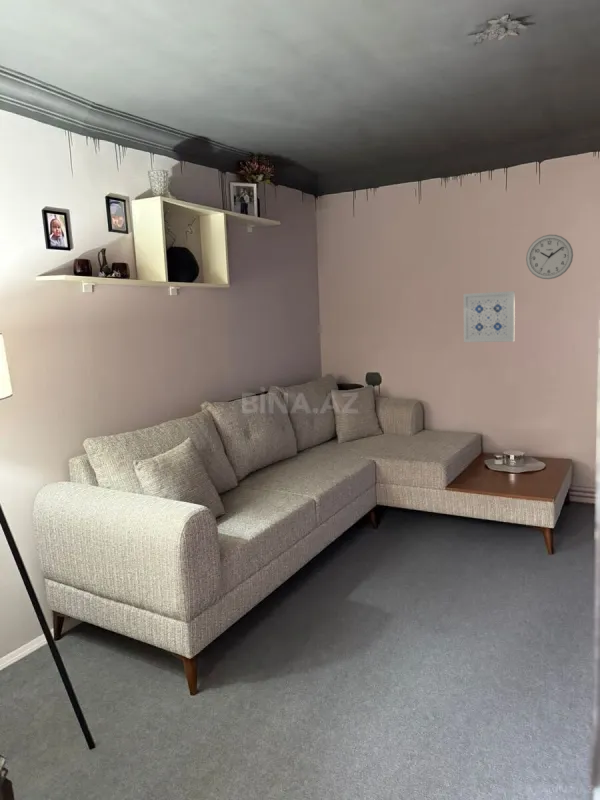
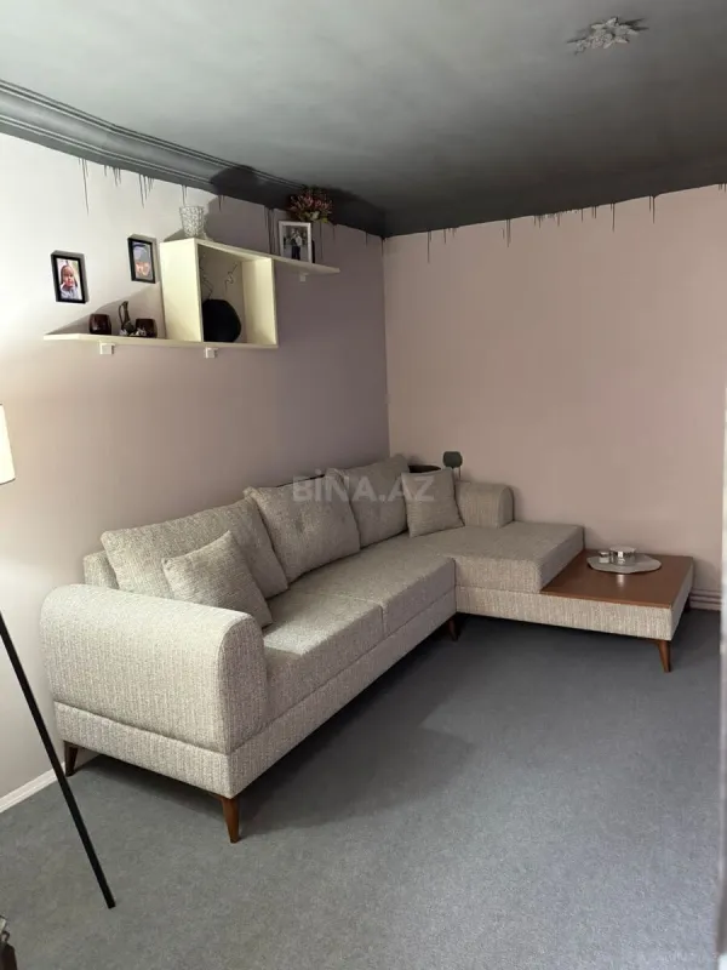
- wall clock [525,234,574,280]
- wall art [463,290,516,343]
